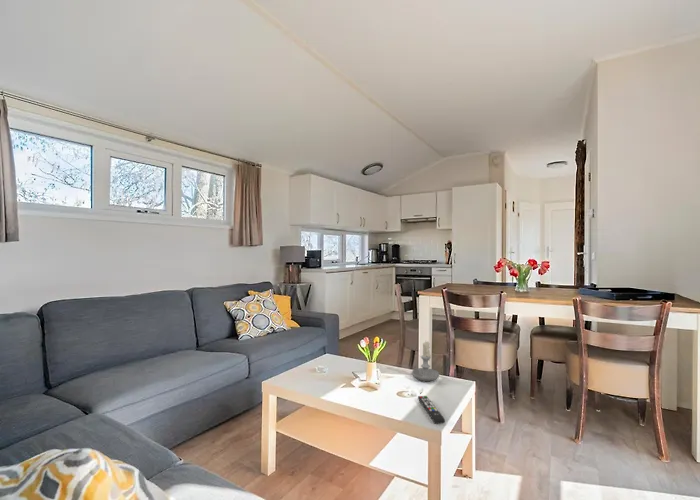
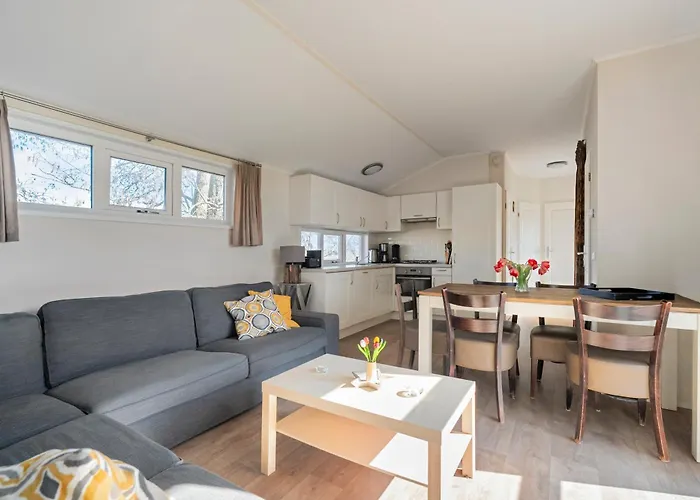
- candle [411,341,440,382]
- remote control [417,395,446,425]
